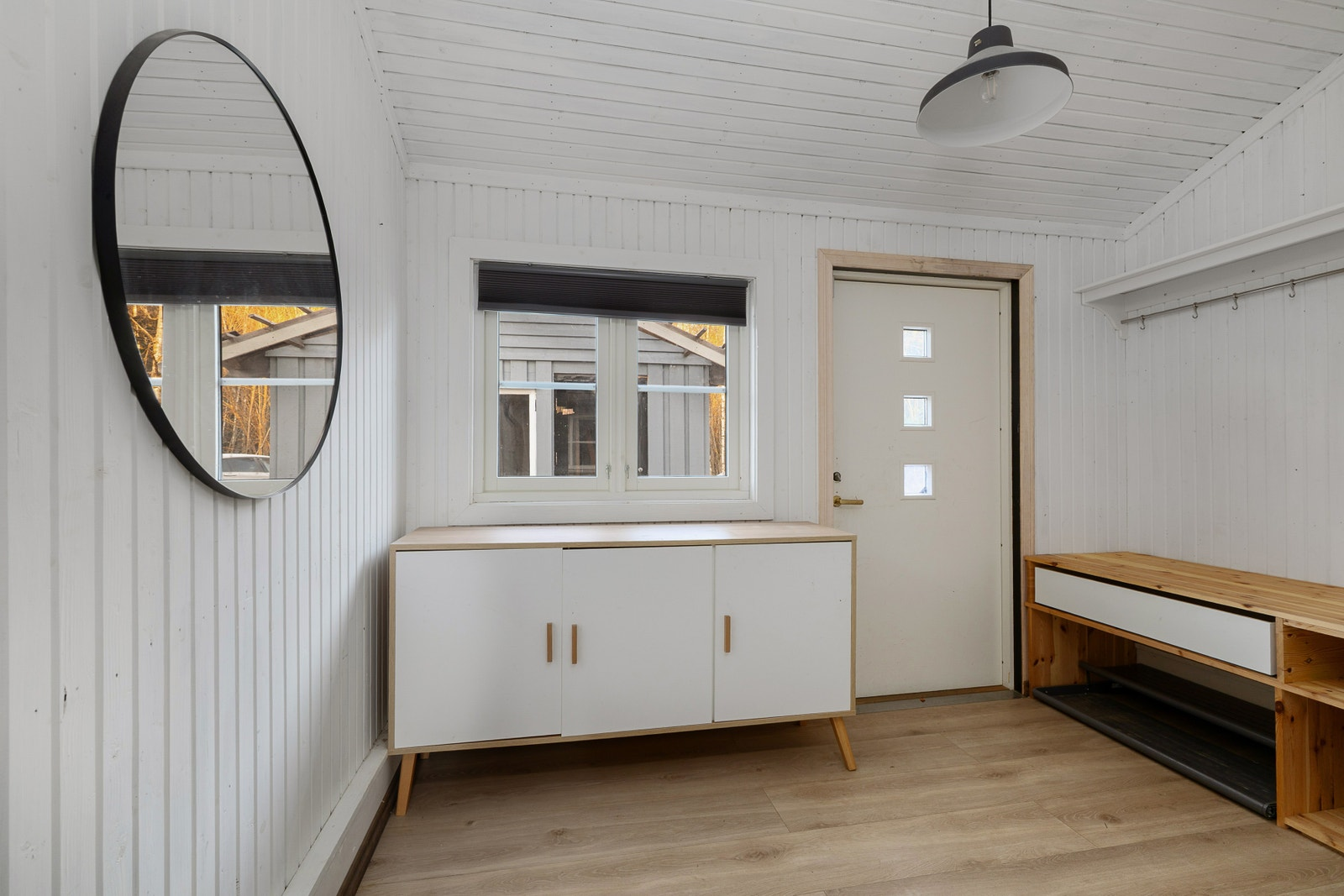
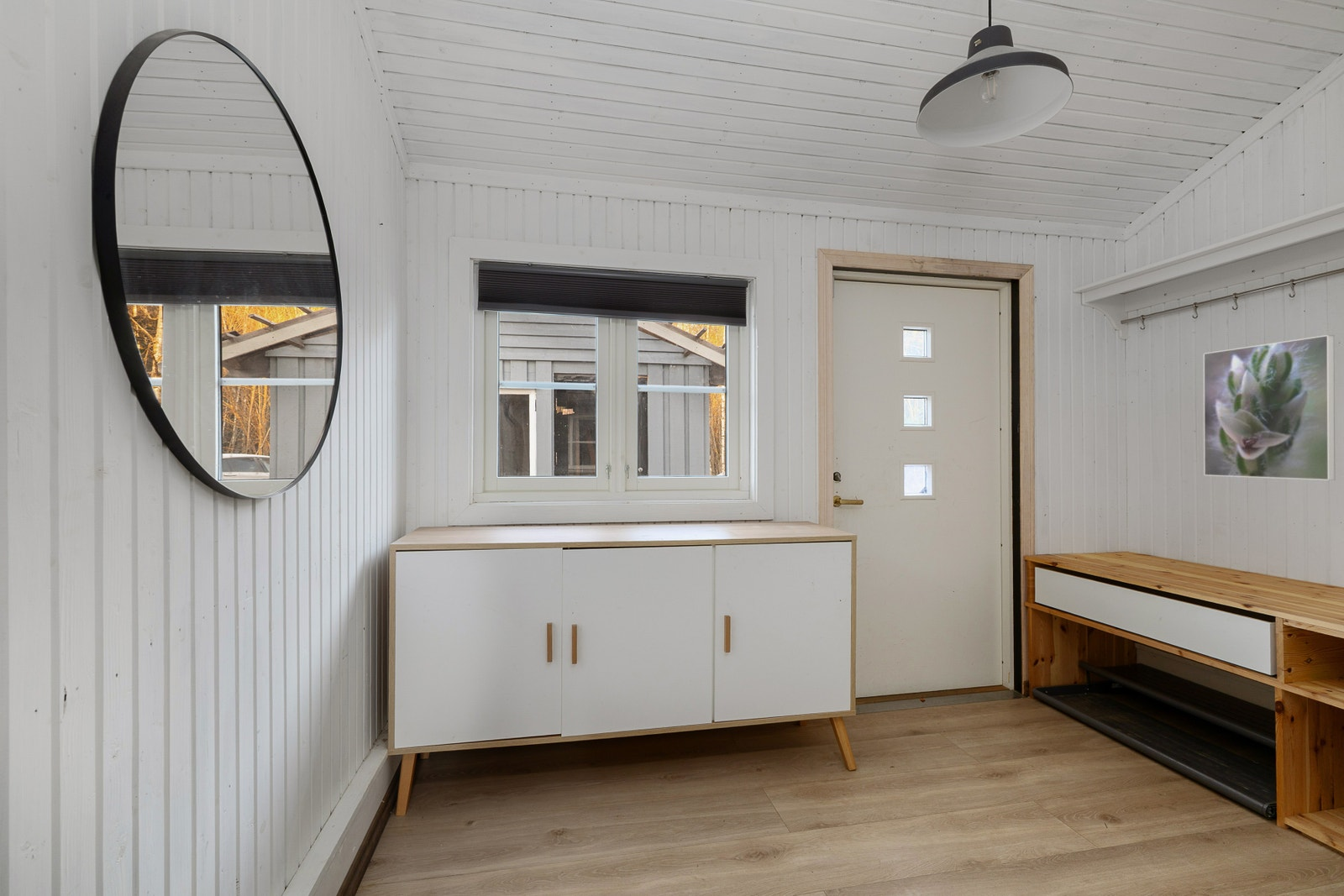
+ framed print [1203,334,1336,481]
